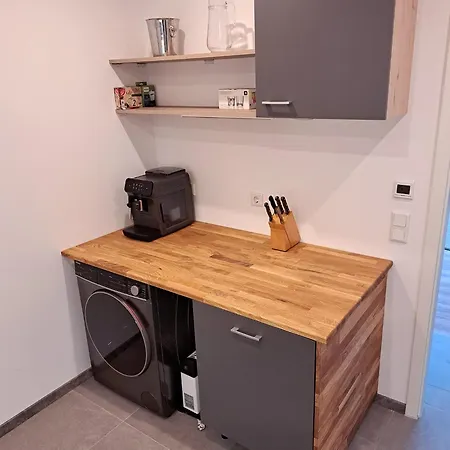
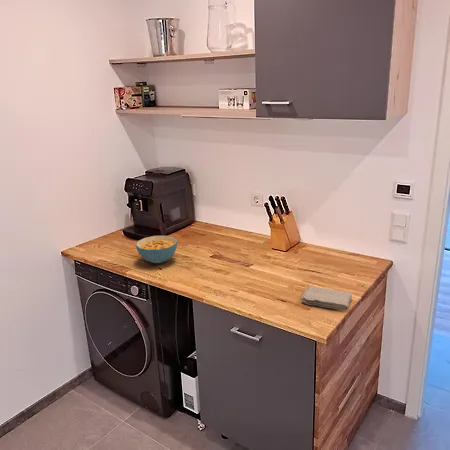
+ washcloth [300,285,353,311]
+ cereal bowl [135,235,178,265]
